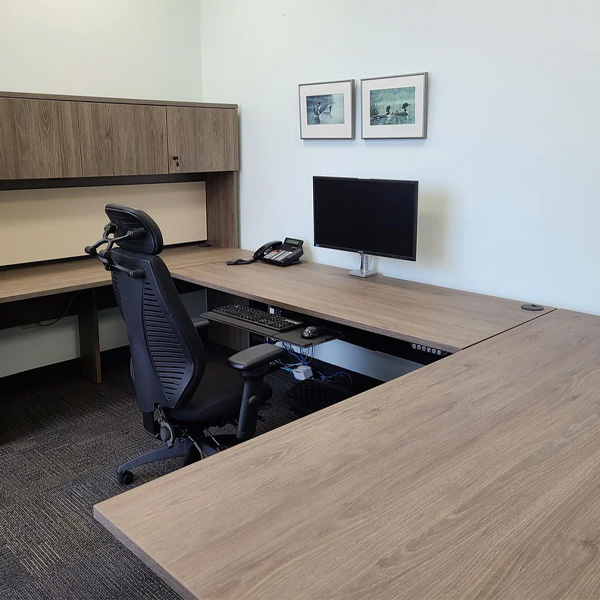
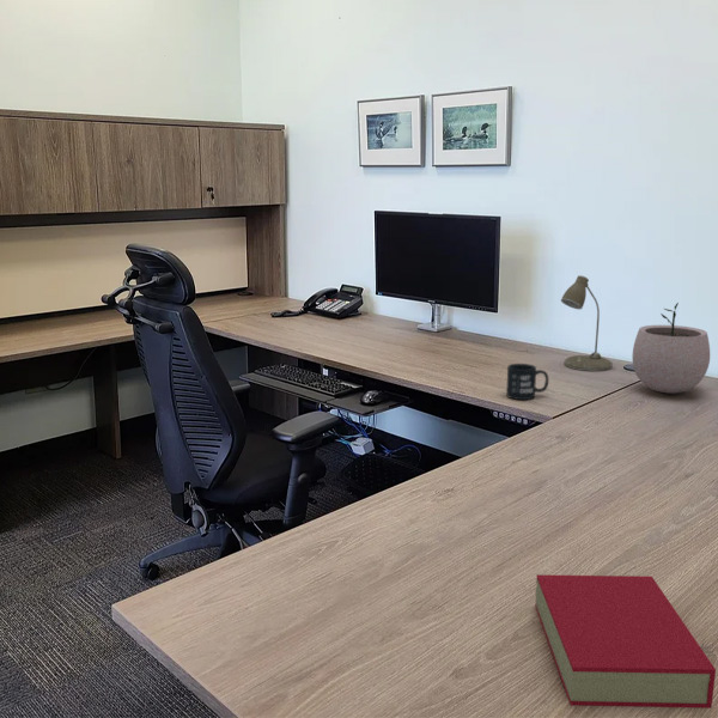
+ desk lamp [560,274,614,372]
+ book [534,573,717,710]
+ mug [505,363,549,401]
+ plant pot [632,302,711,395]
